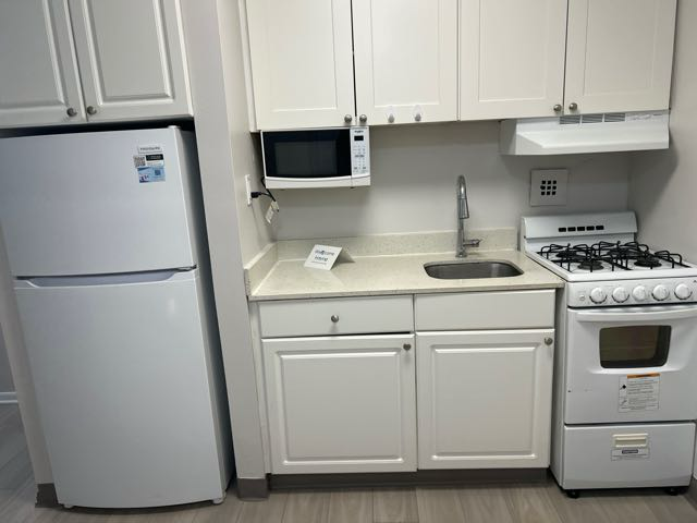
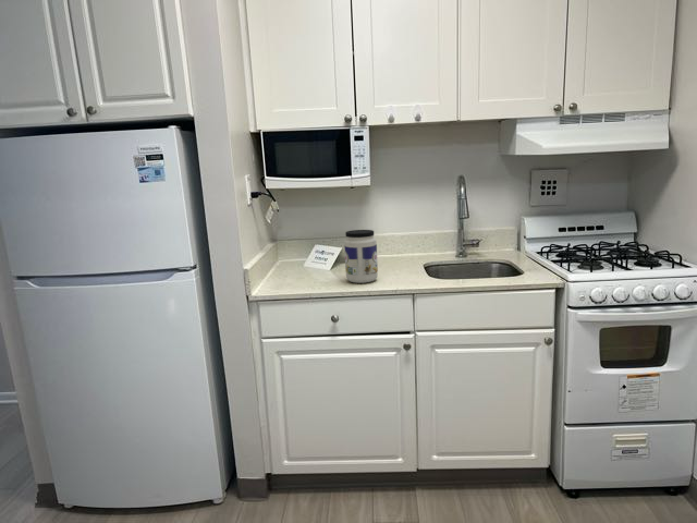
+ jar [343,229,379,284]
